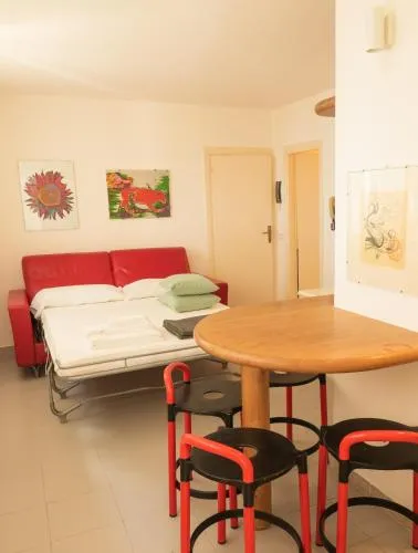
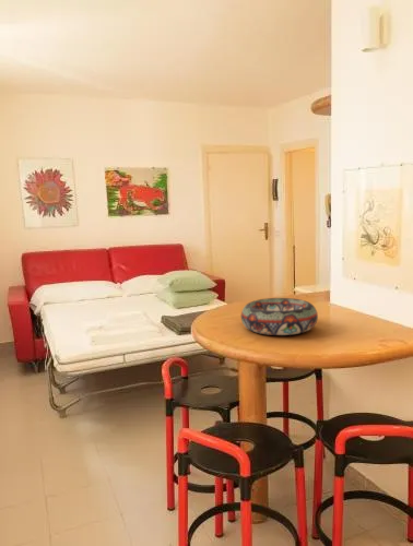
+ decorative bowl [240,297,319,336]
